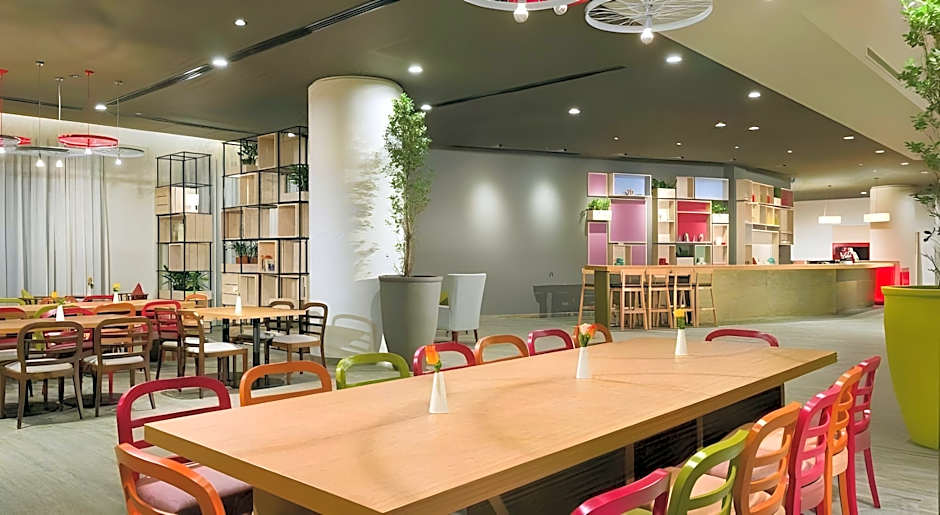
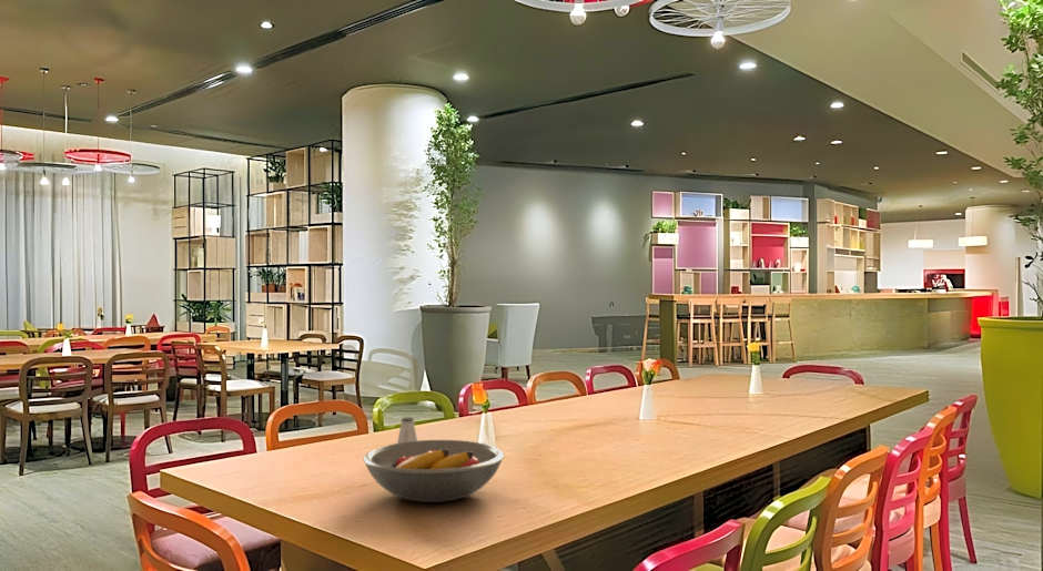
+ fruit bowl [362,439,505,503]
+ saltshaker [396,416,418,443]
